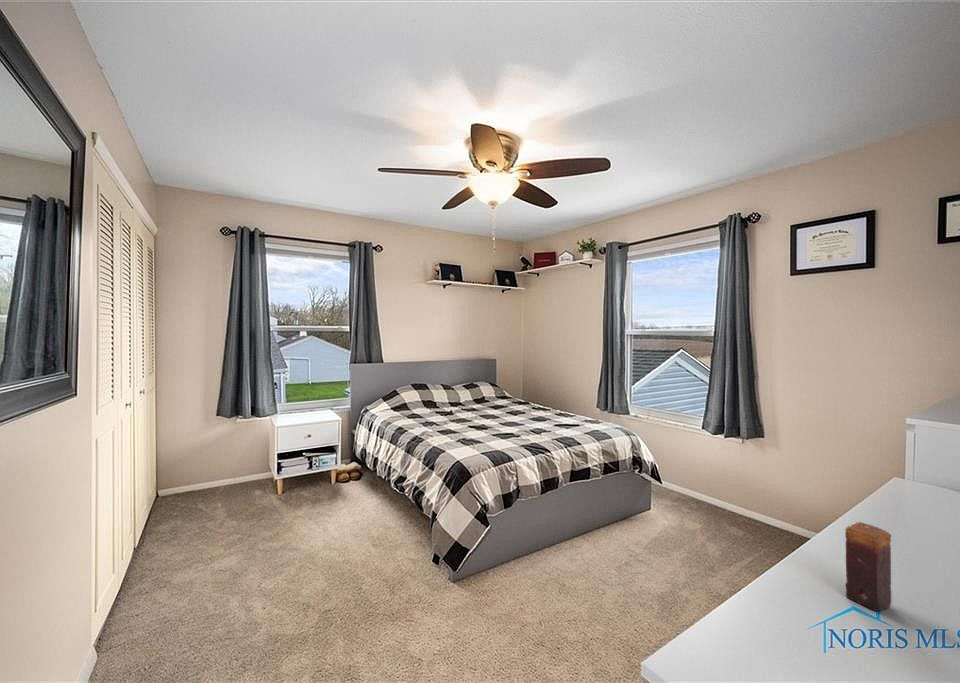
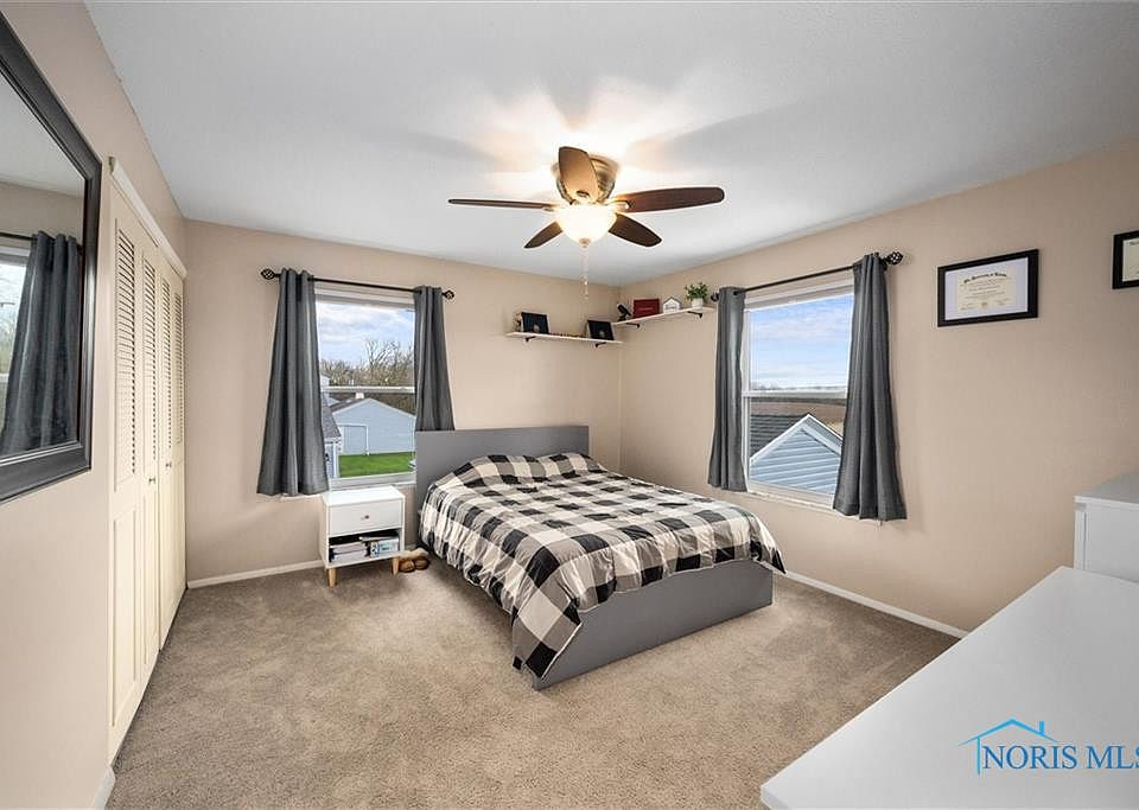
- candle [844,521,893,612]
